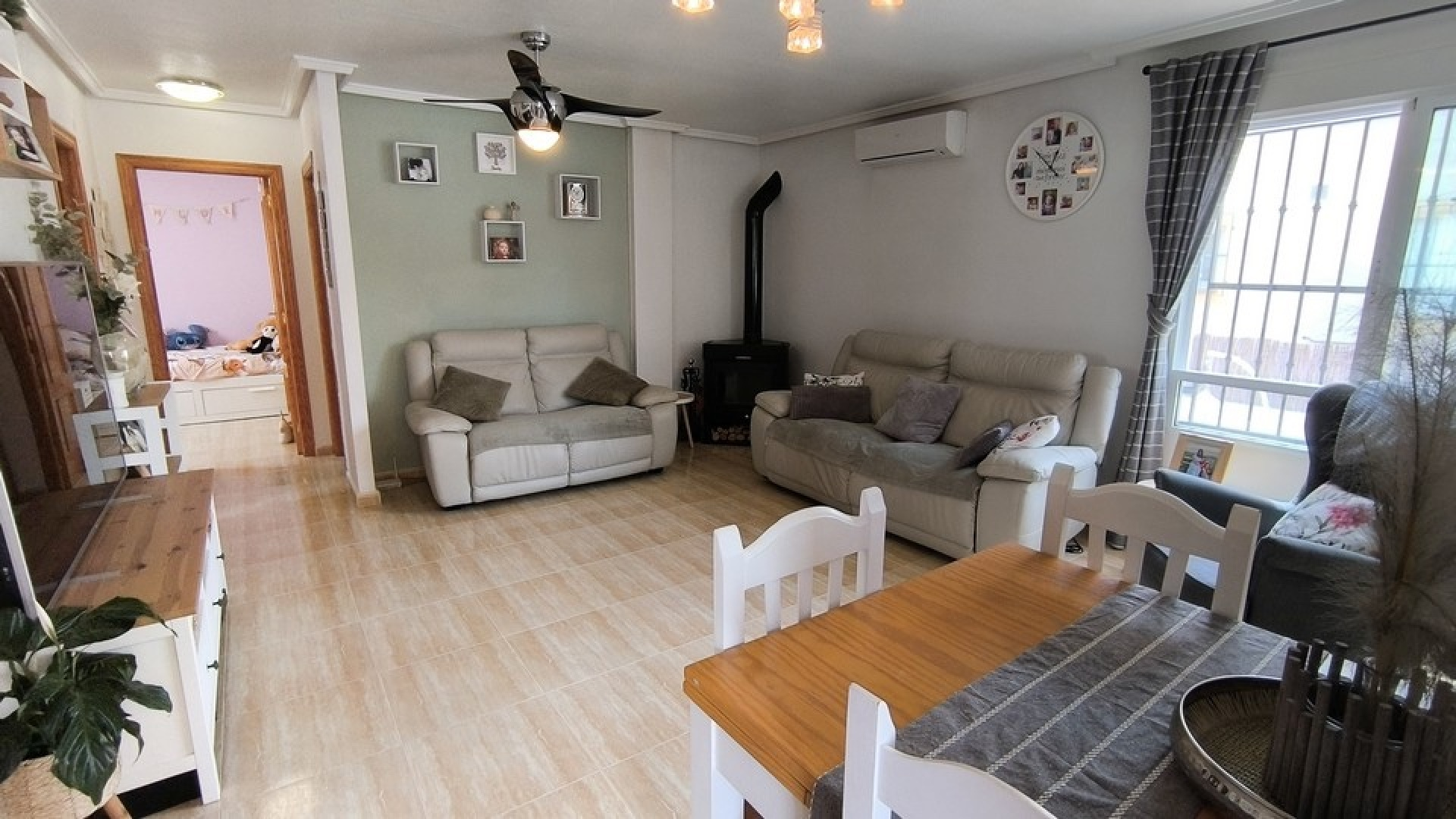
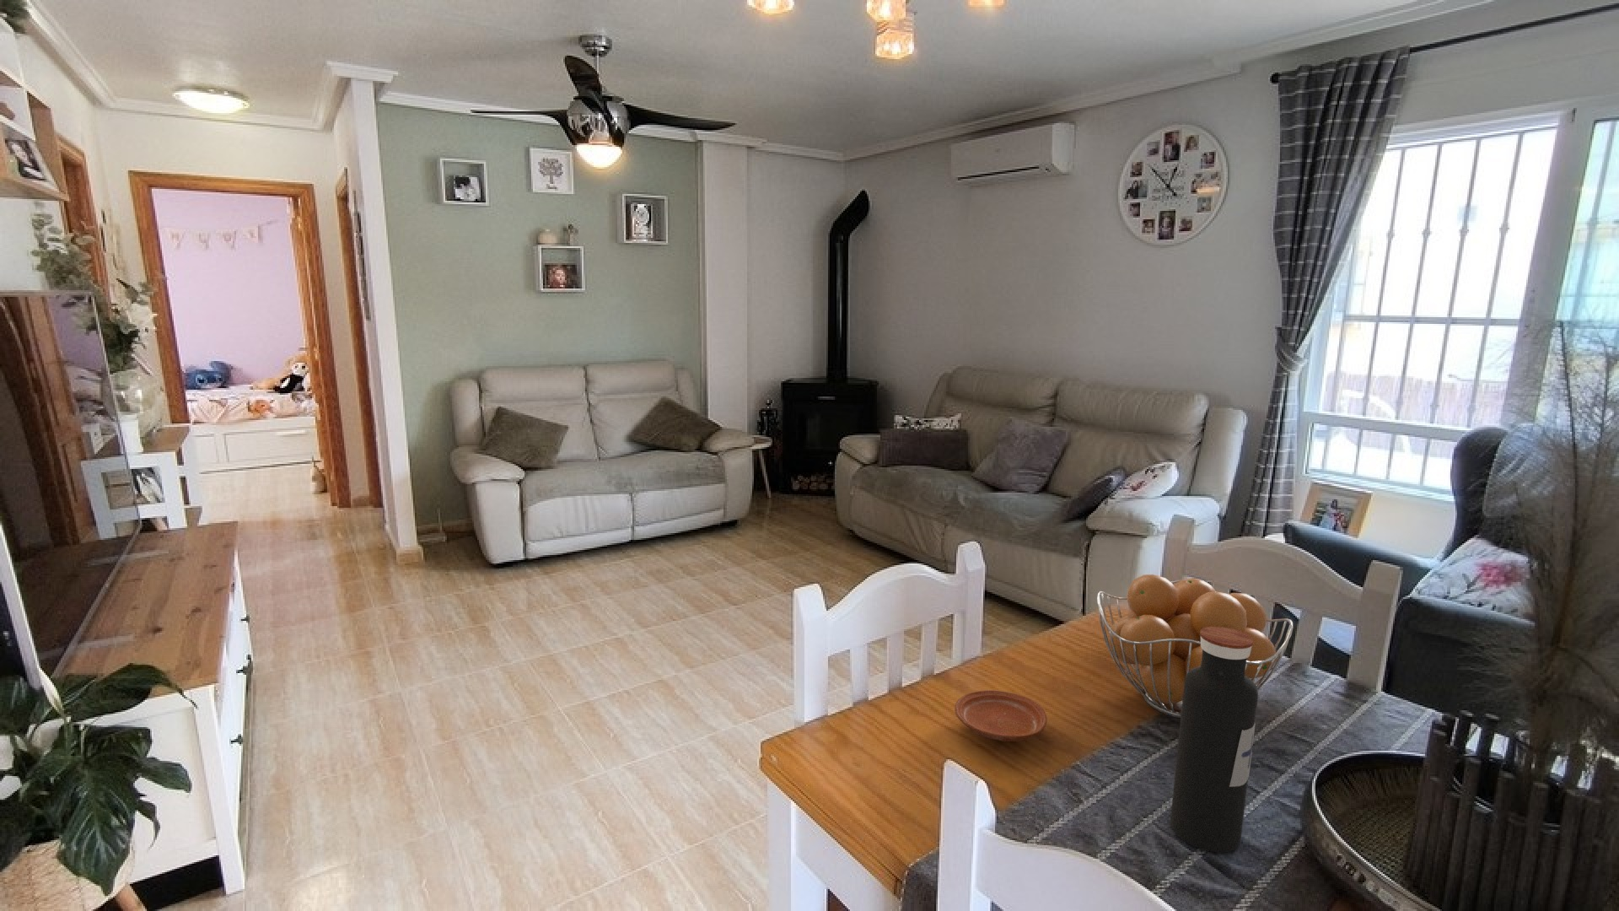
+ fruit basket [1096,574,1293,719]
+ plate [954,690,1049,742]
+ water bottle [1170,626,1259,853]
